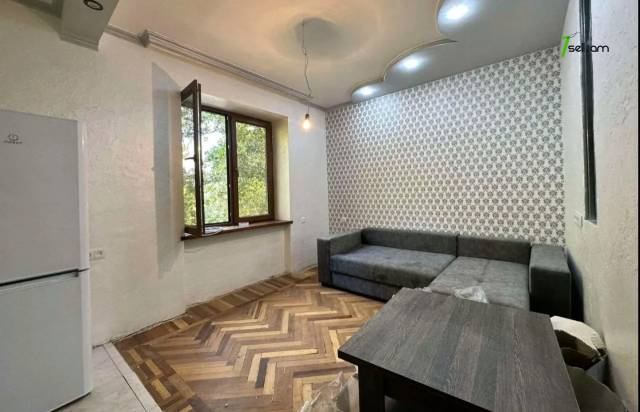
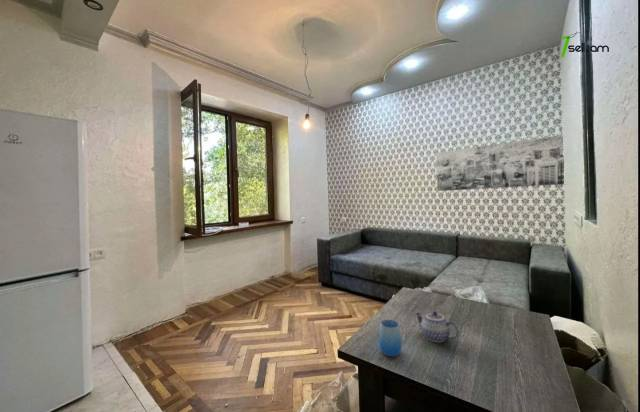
+ cup [378,319,403,358]
+ wall art [435,134,565,192]
+ teapot [413,310,460,343]
